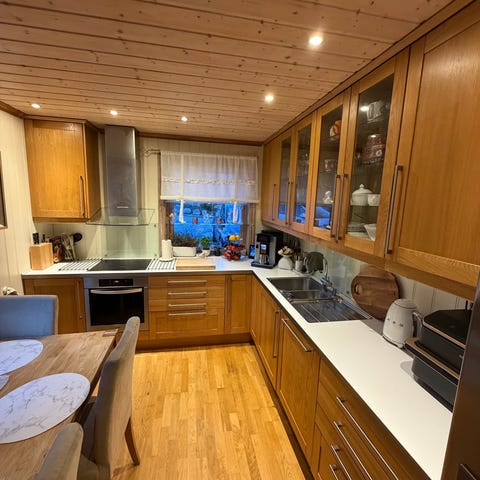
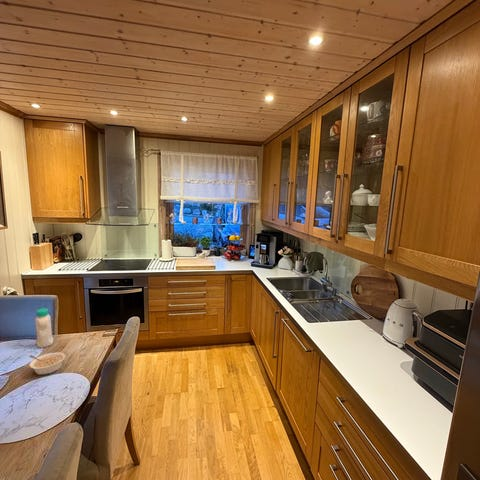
+ bottle [34,307,54,349]
+ legume [28,351,66,376]
